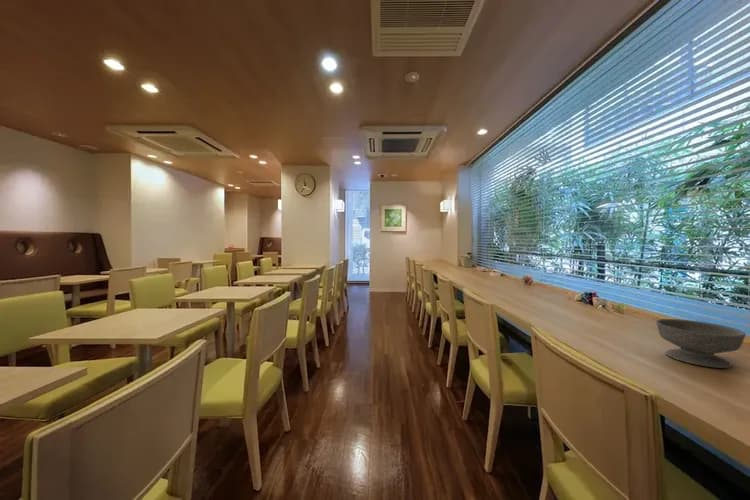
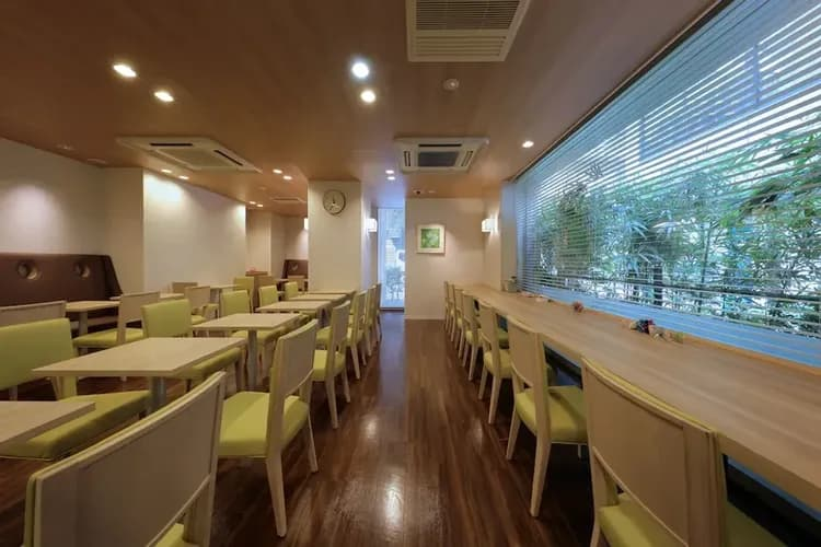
- bowl [655,318,747,369]
